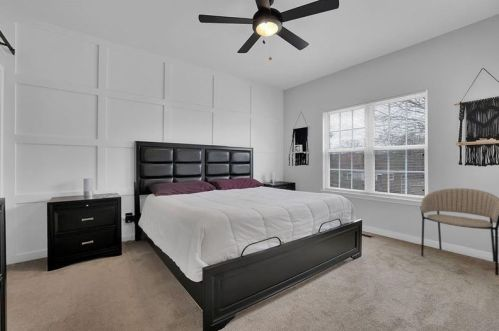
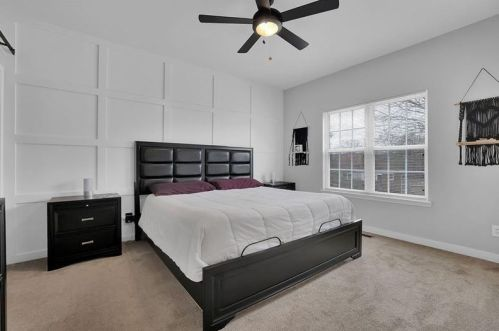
- chair [419,187,499,276]
